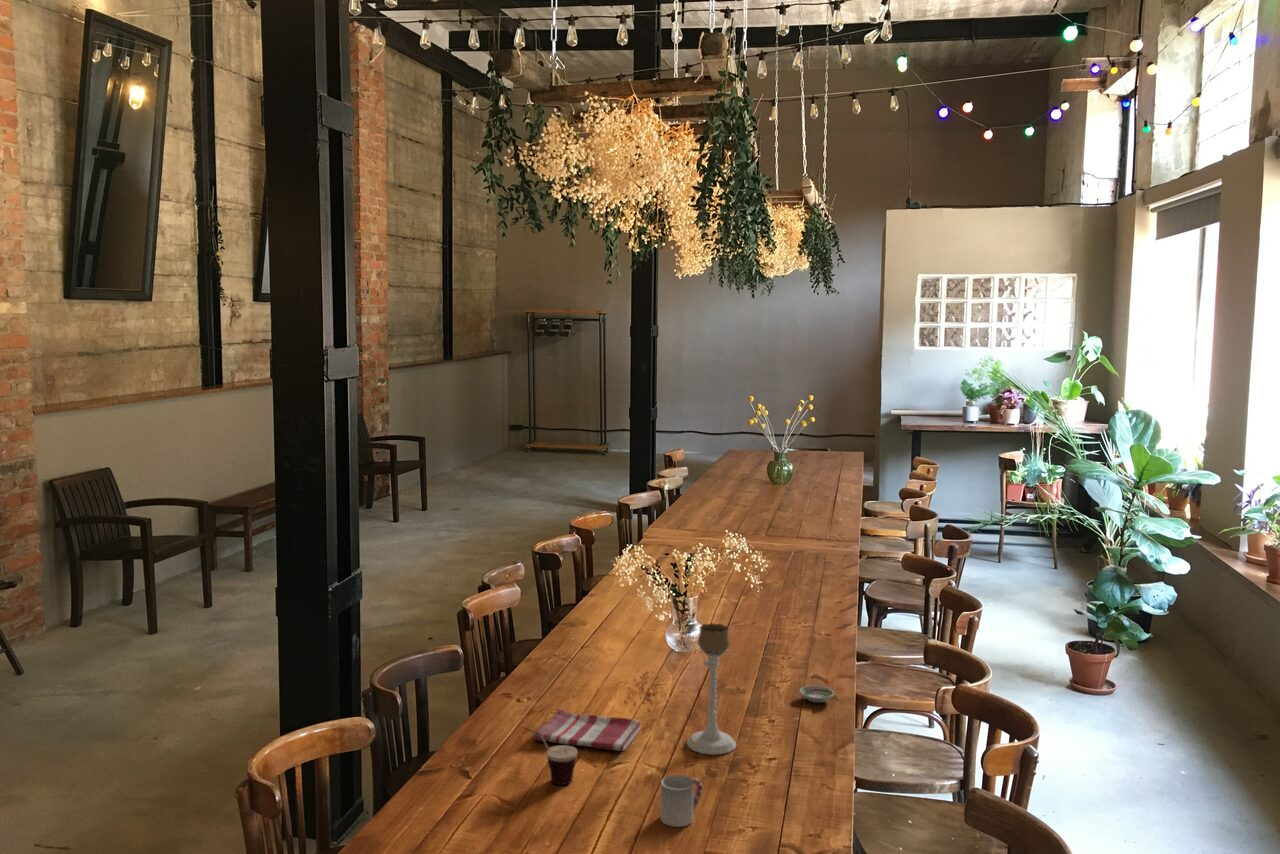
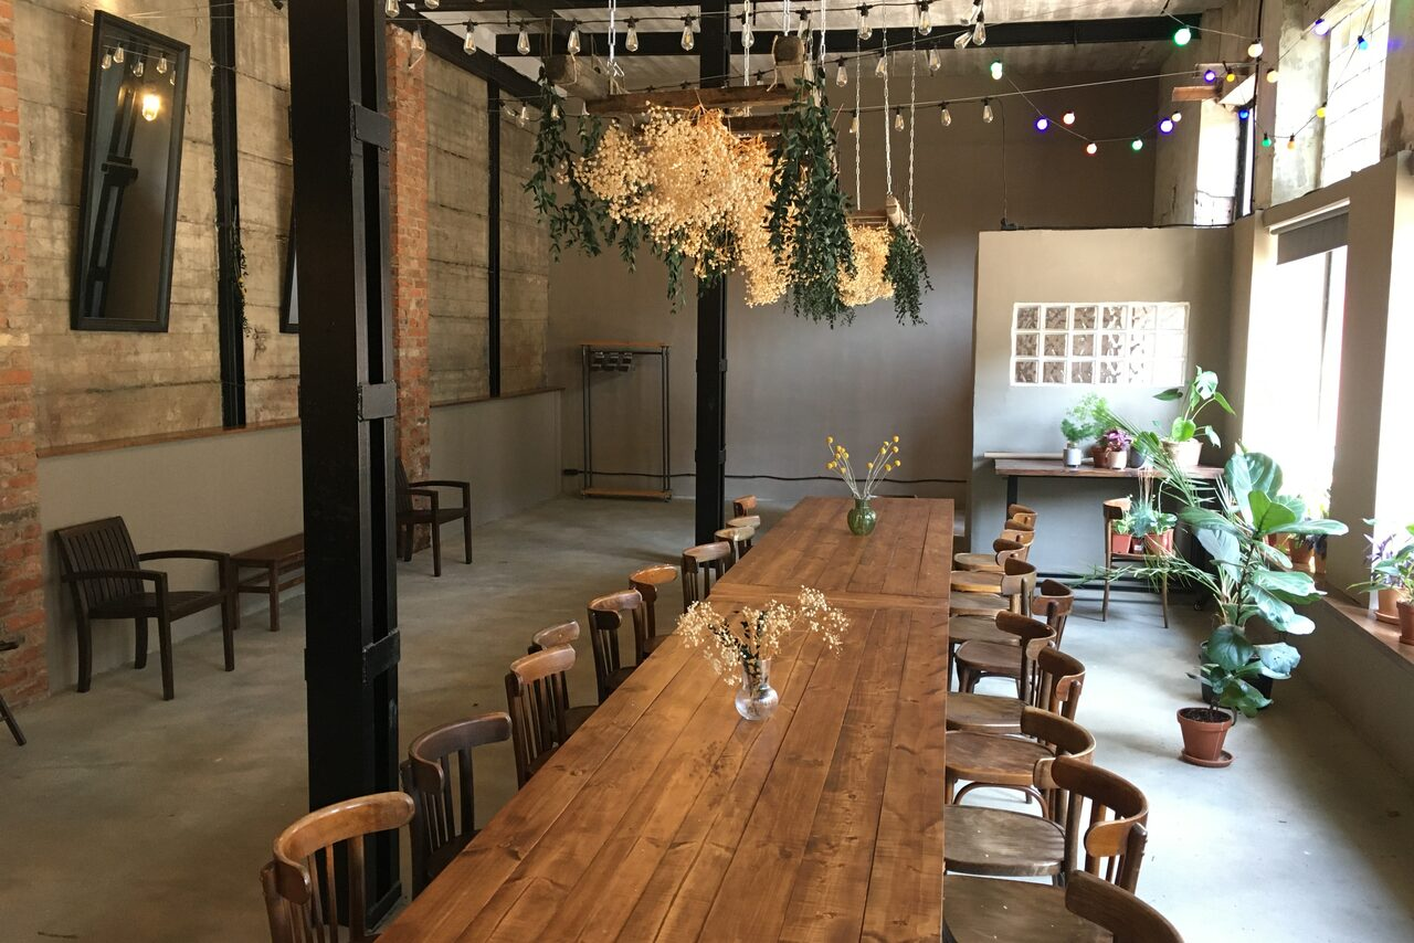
- cup [522,726,579,786]
- dish towel [533,708,642,752]
- candle holder [686,622,737,756]
- cup [660,774,703,828]
- saucer [798,685,835,704]
